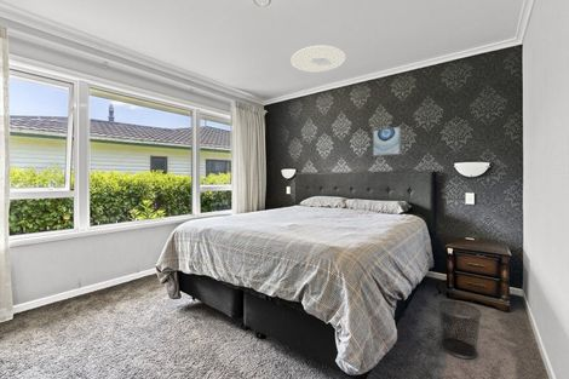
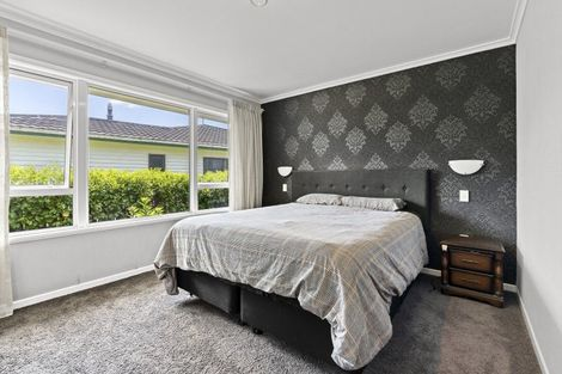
- wall art [372,126,402,157]
- ceiling light [289,45,346,73]
- waste bin [435,299,483,360]
